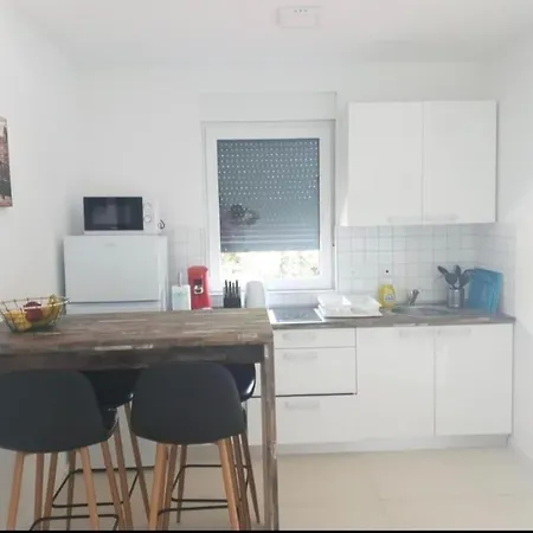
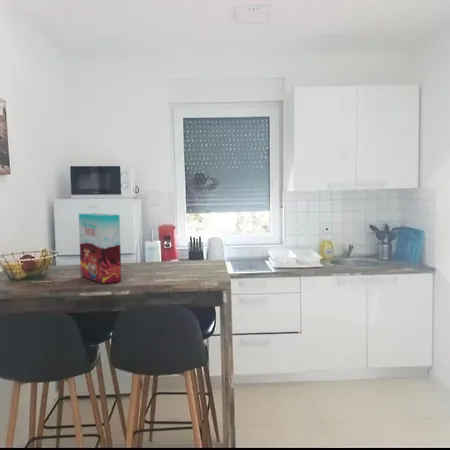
+ cereal box [78,212,122,285]
